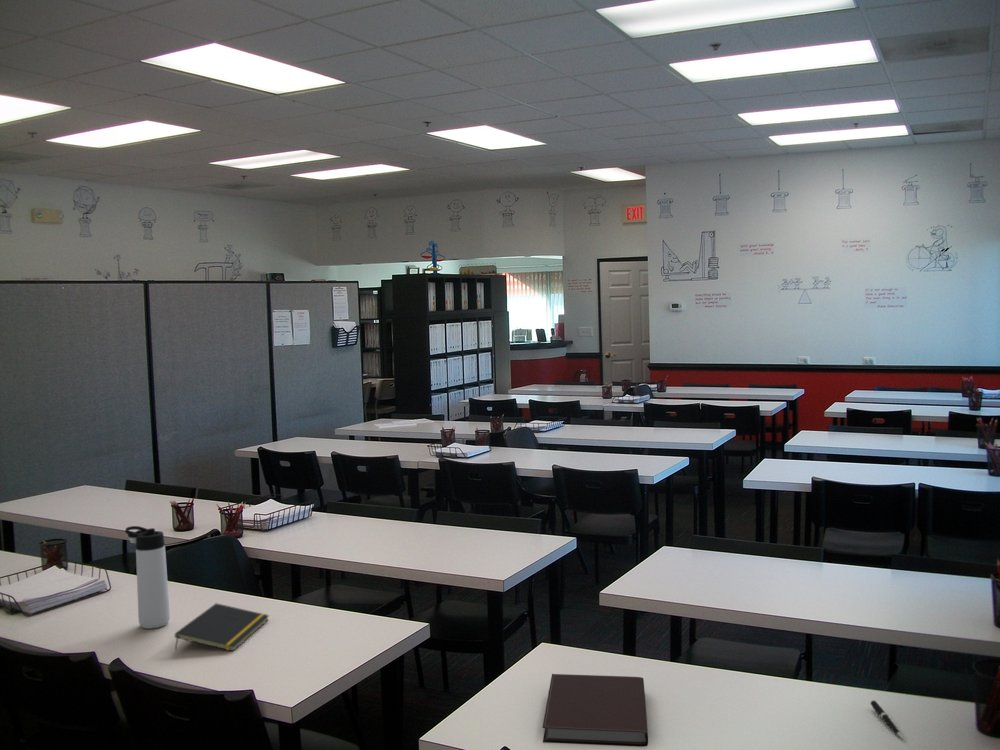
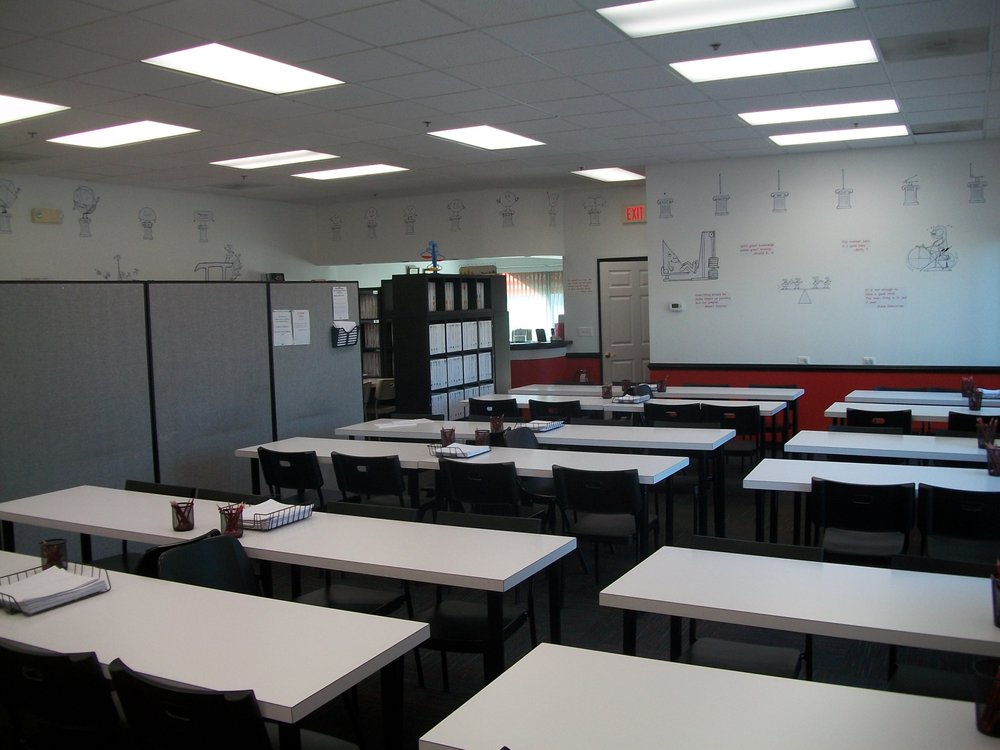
- thermos bottle [124,525,171,630]
- notebook [541,673,649,748]
- notepad [174,602,270,652]
- pen [869,699,904,740]
